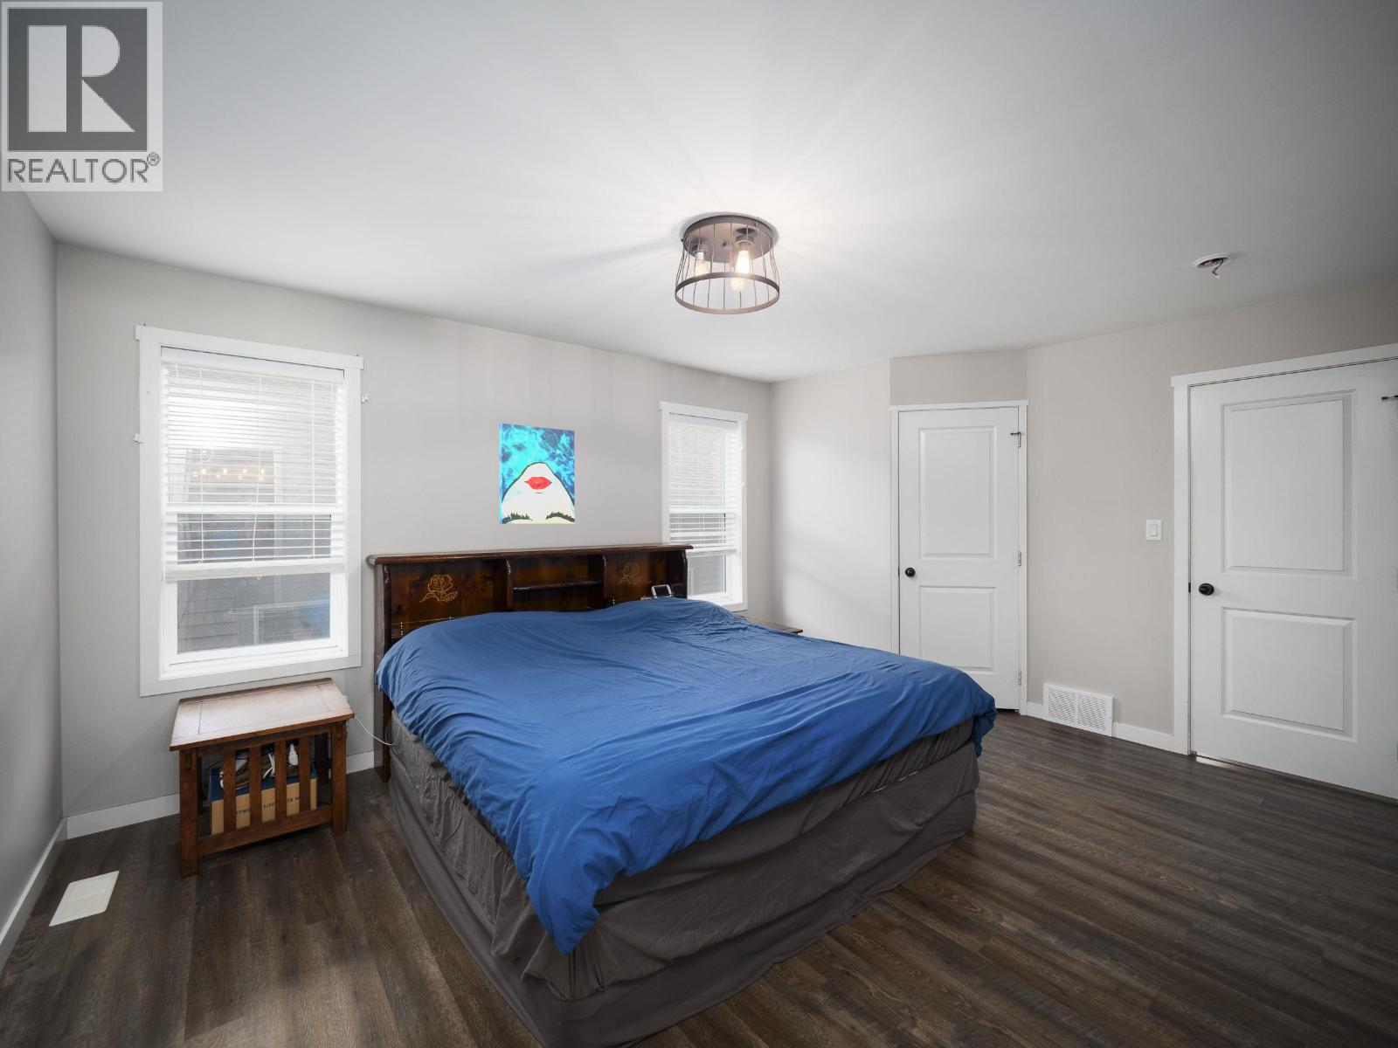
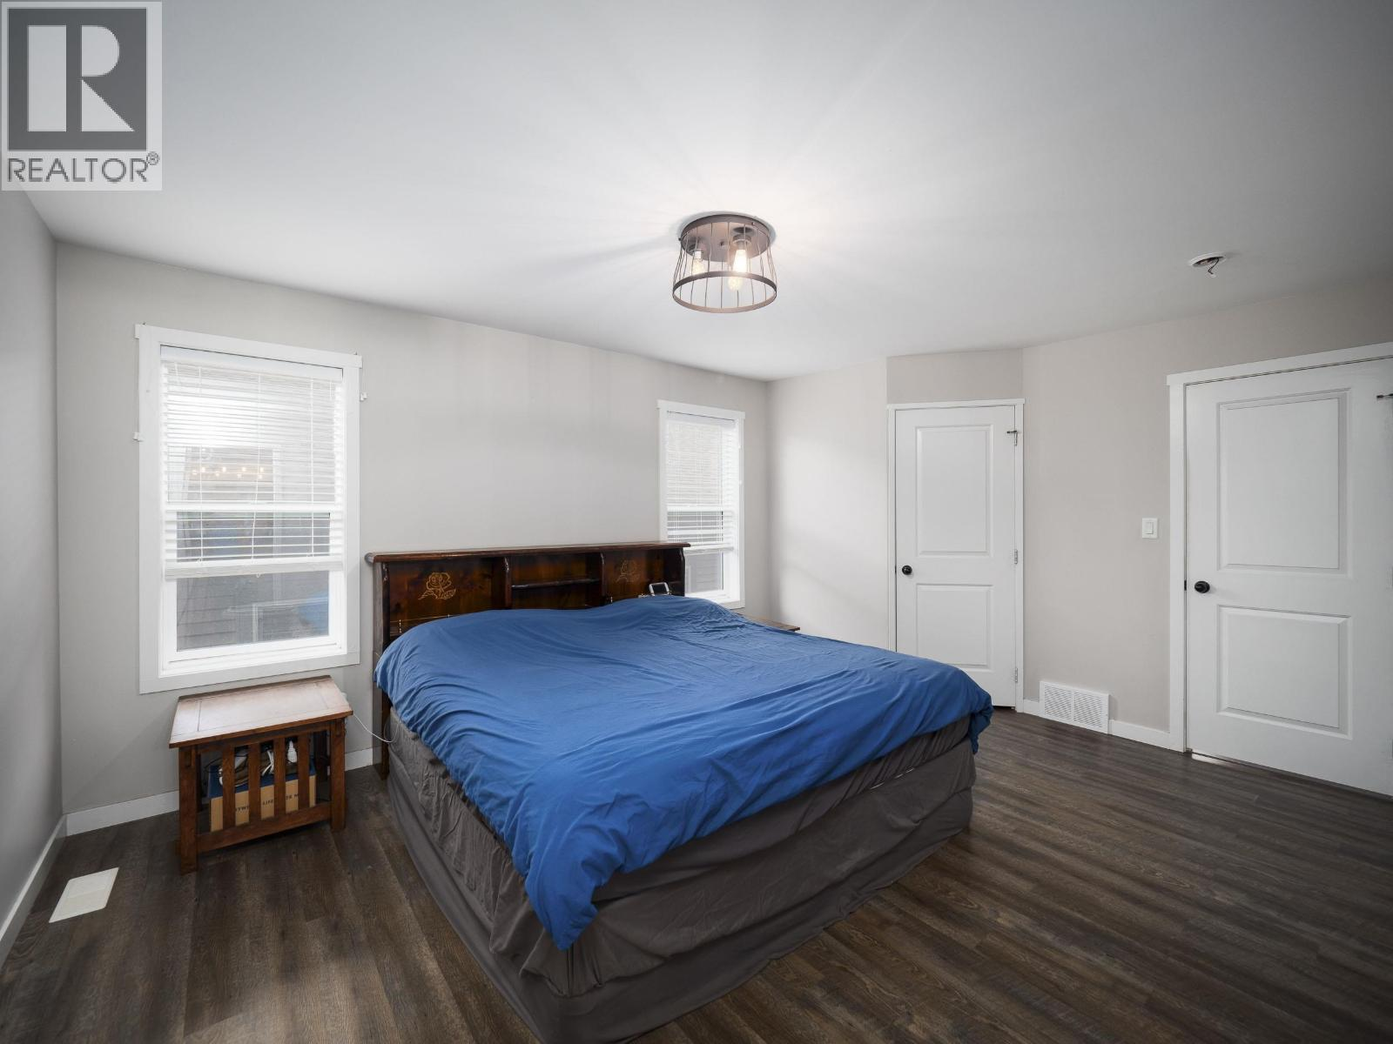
- wall art [499,423,576,525]
